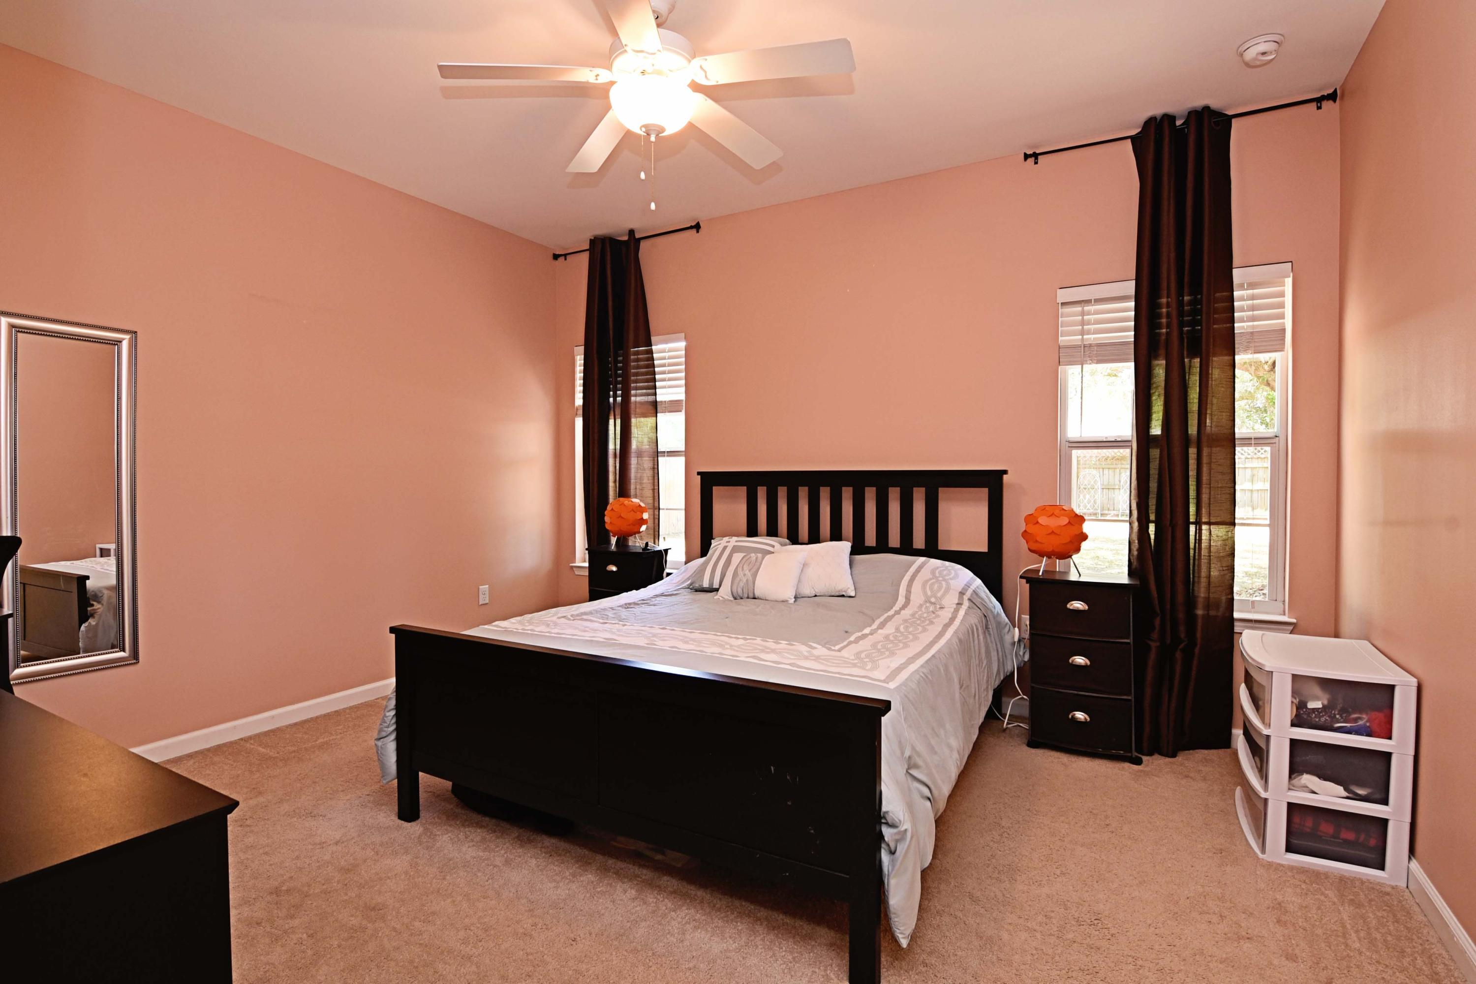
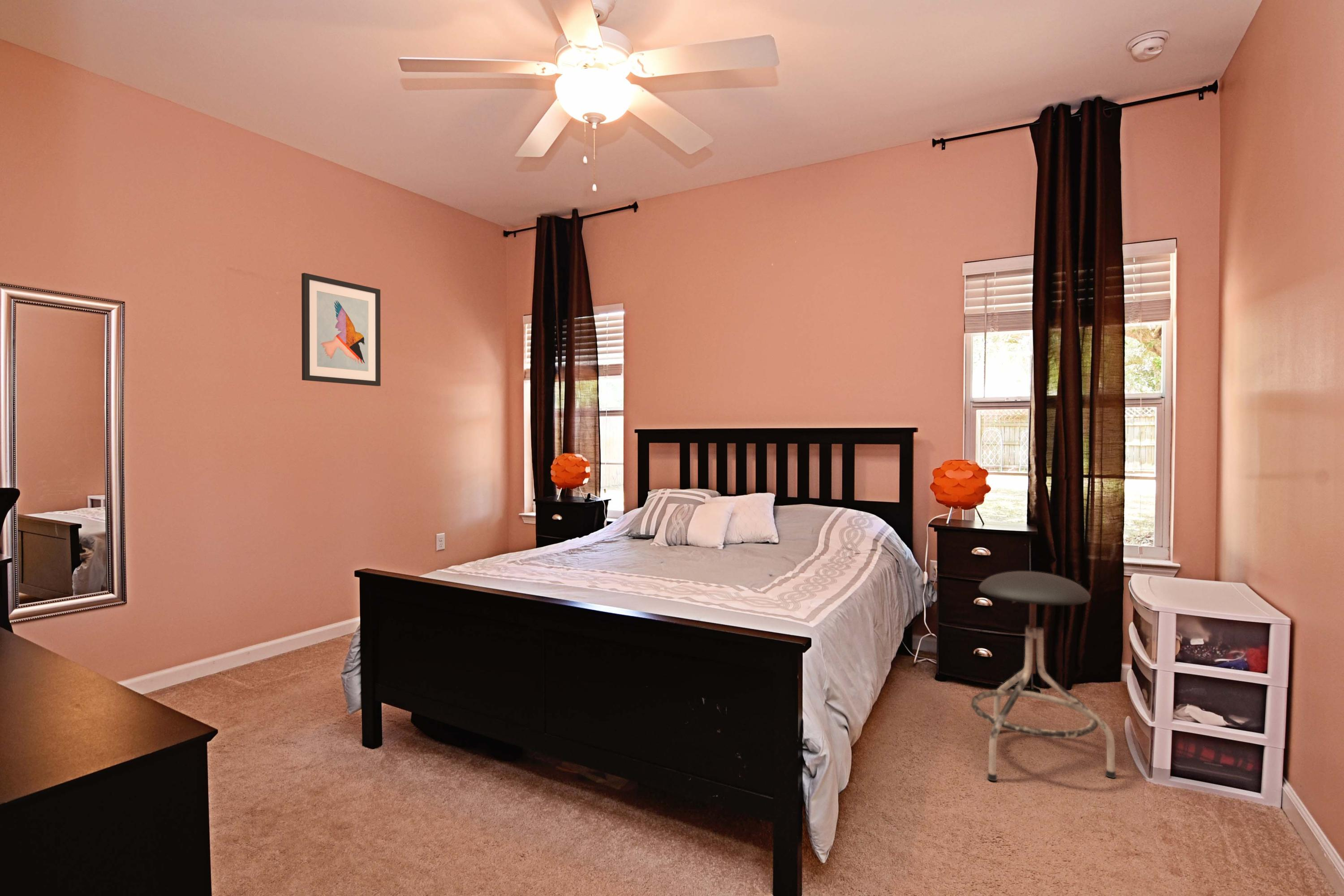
+ stool [970,571,1116,781]
+ wall art [301,272,381,387]
